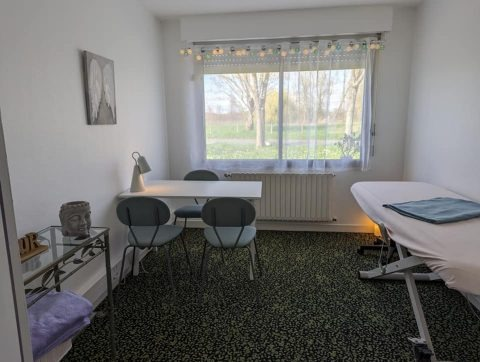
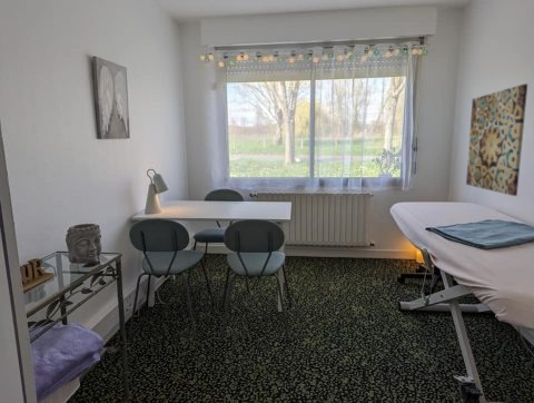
+ wall art [465,82,528,197]
